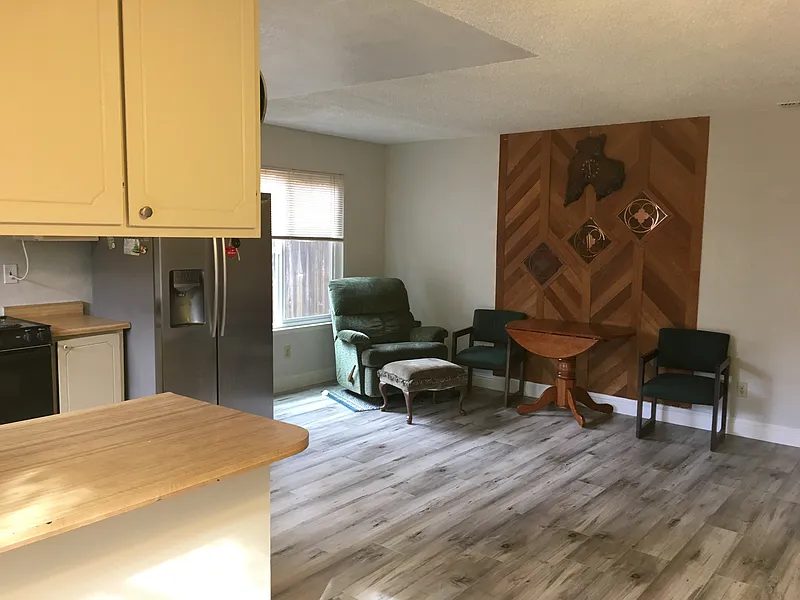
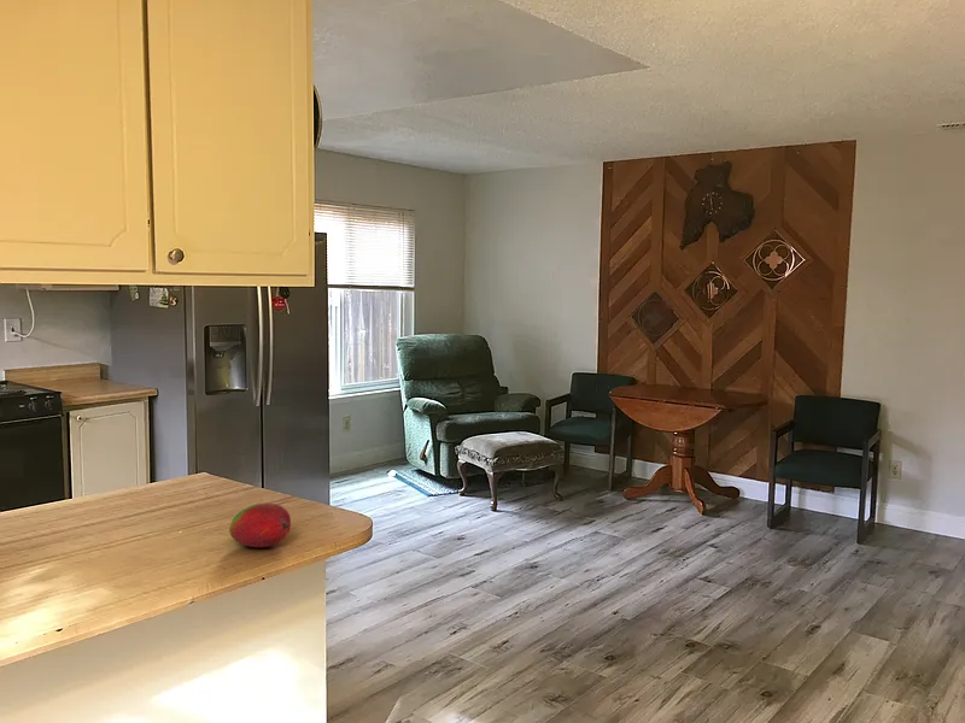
+ fruit [228,501,292,548]
